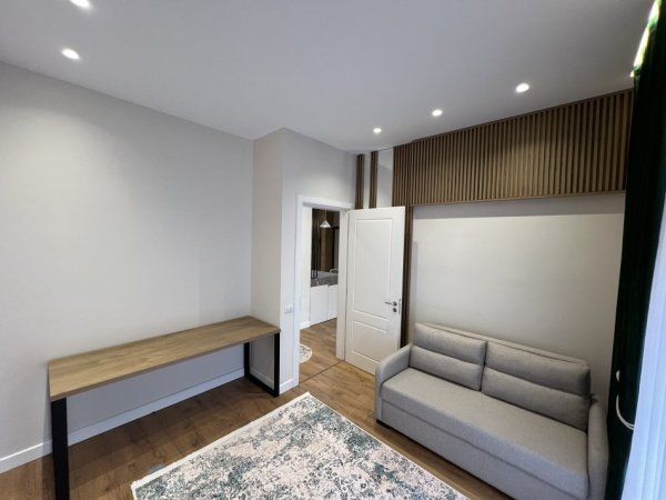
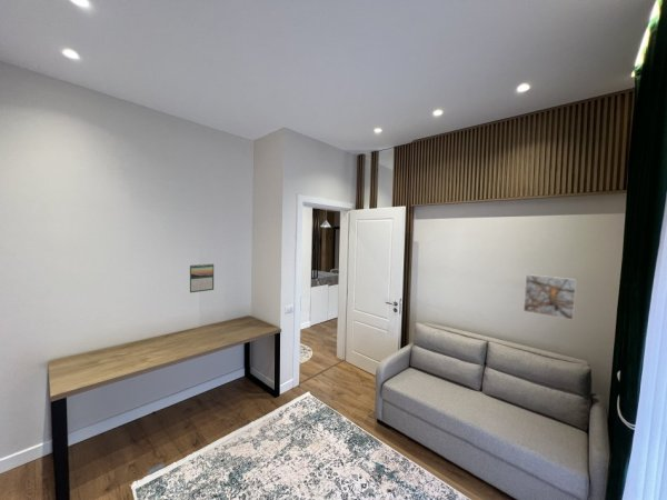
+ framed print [522,273,577,321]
+ calendar [189,262,215,293]
